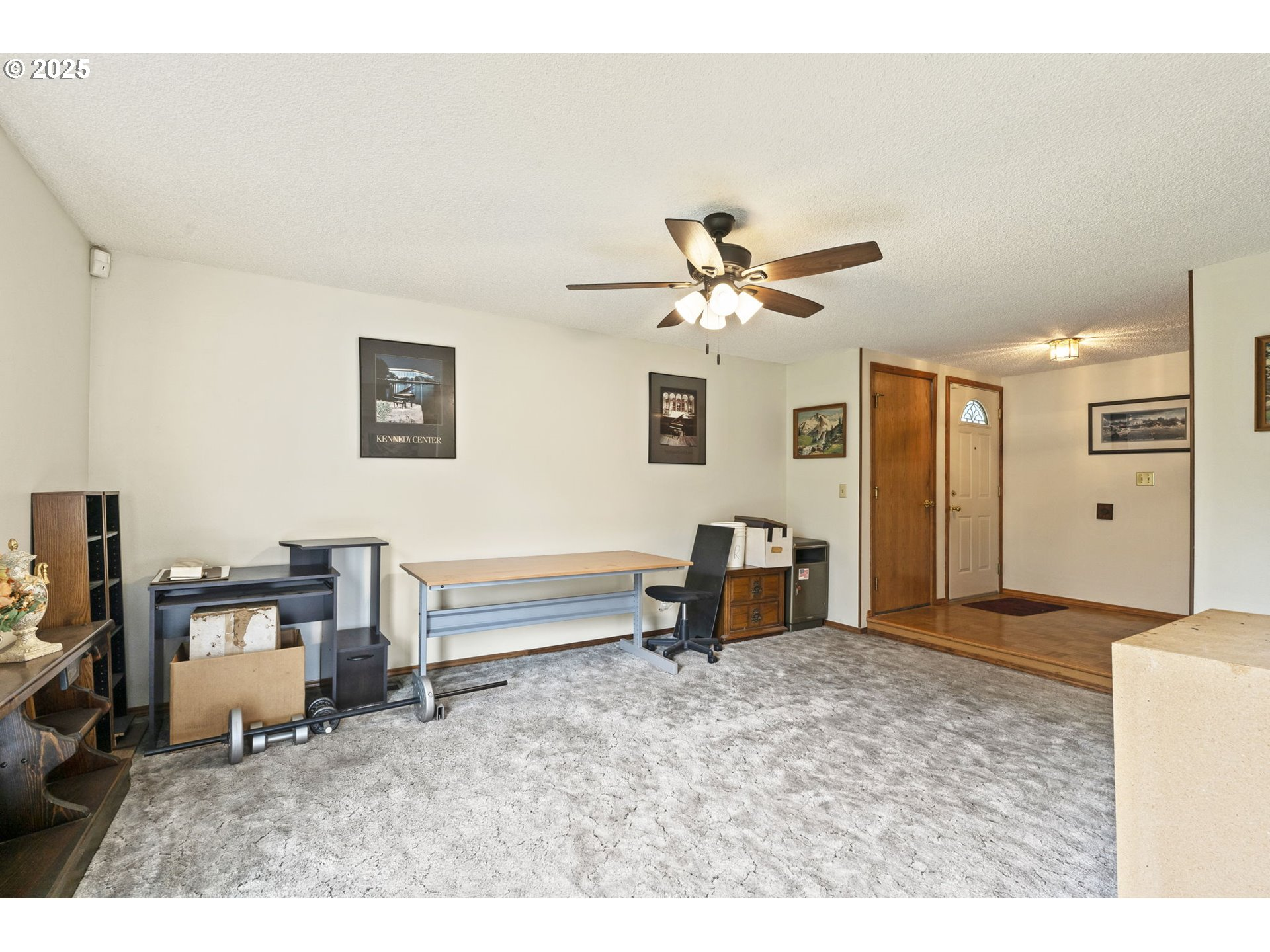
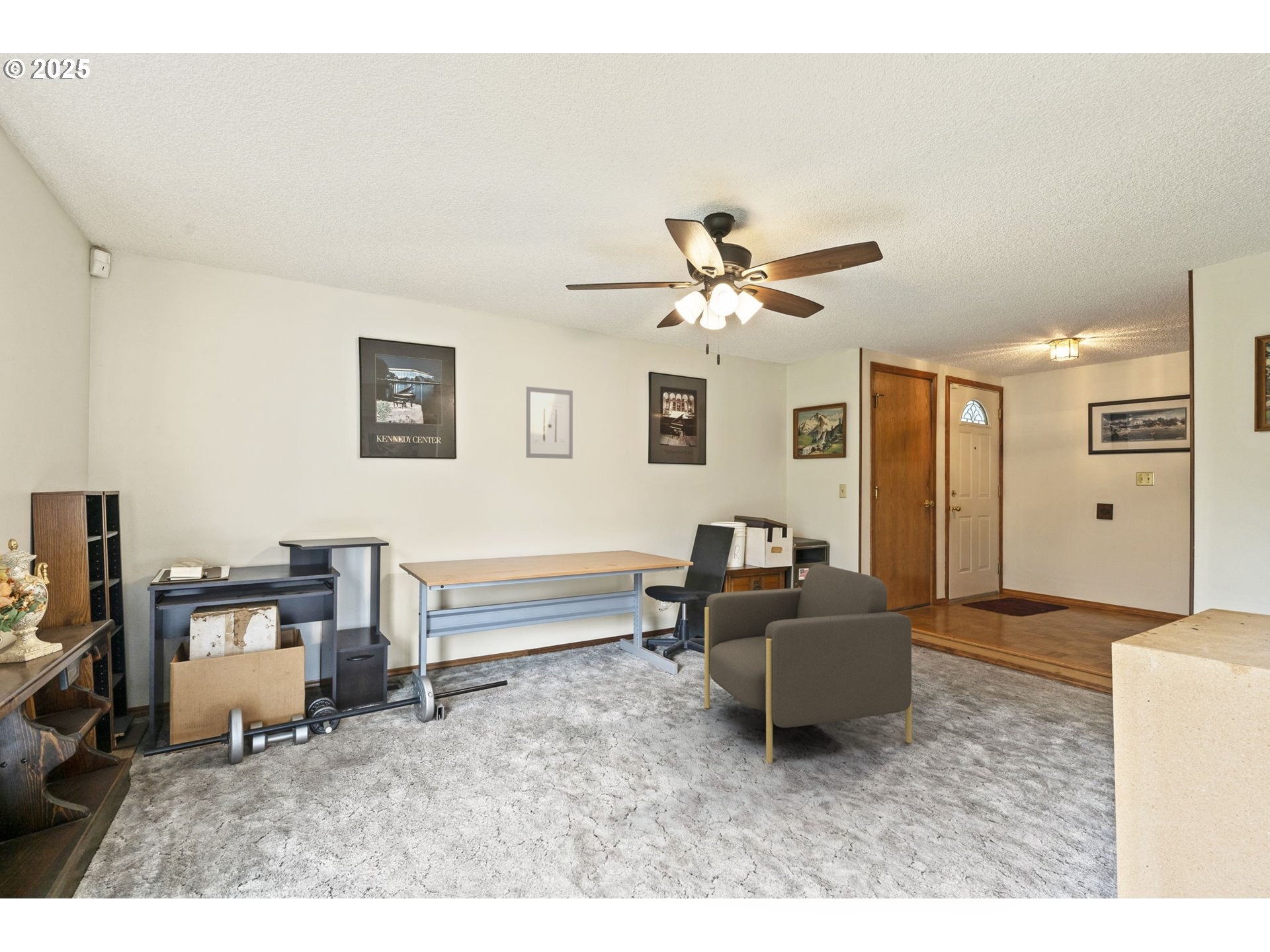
+ wall art [526,386,573,459]
+ armchair [704,563,912,764]
